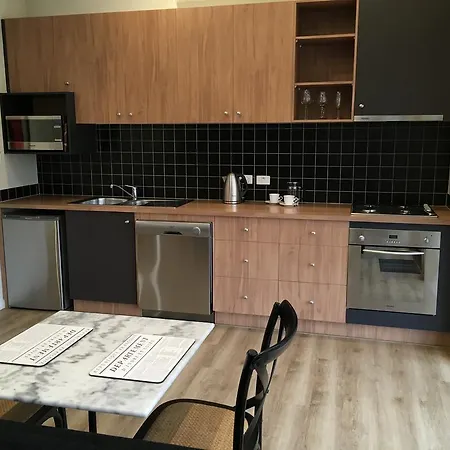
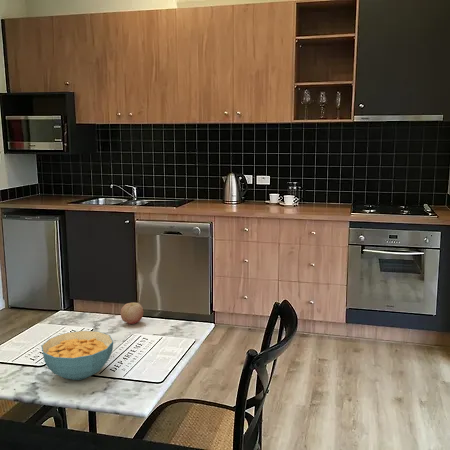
+ cereal bowl [40,330,114,381]
+ fruit [120,301,144,325]
